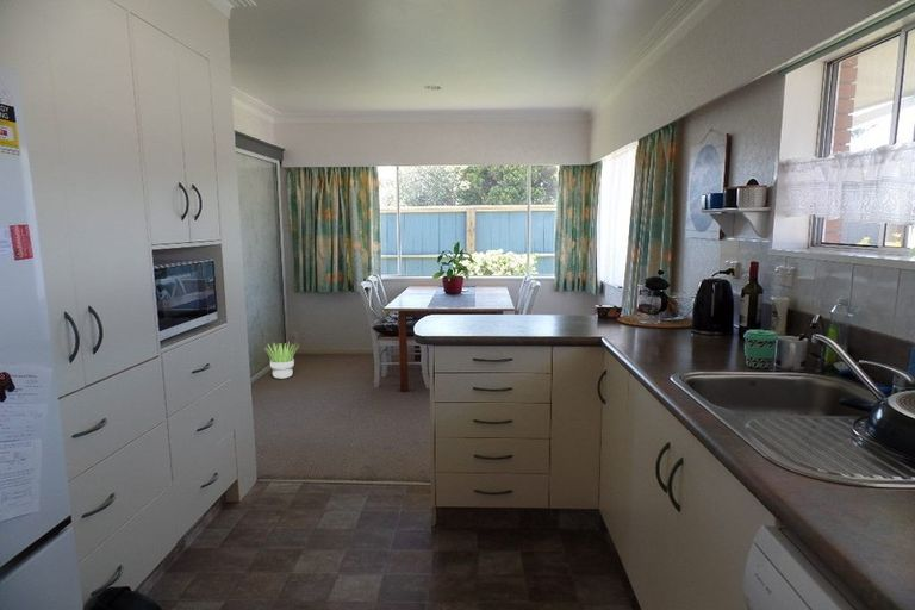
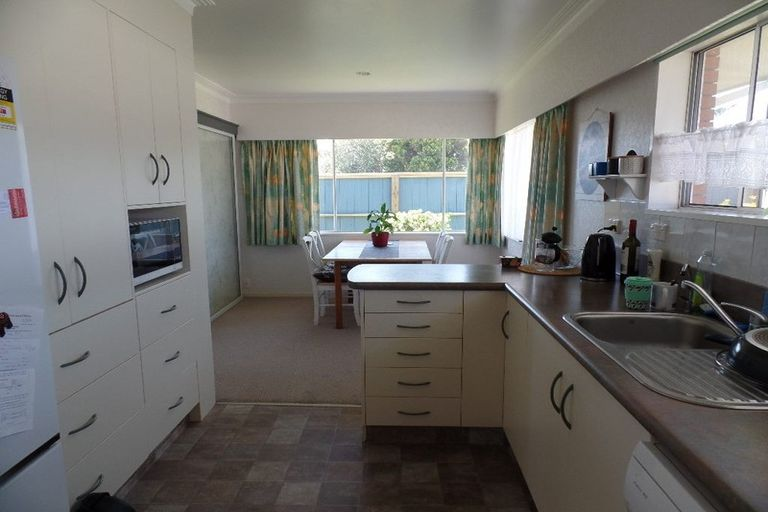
- potted plant [264,341,300,380]
